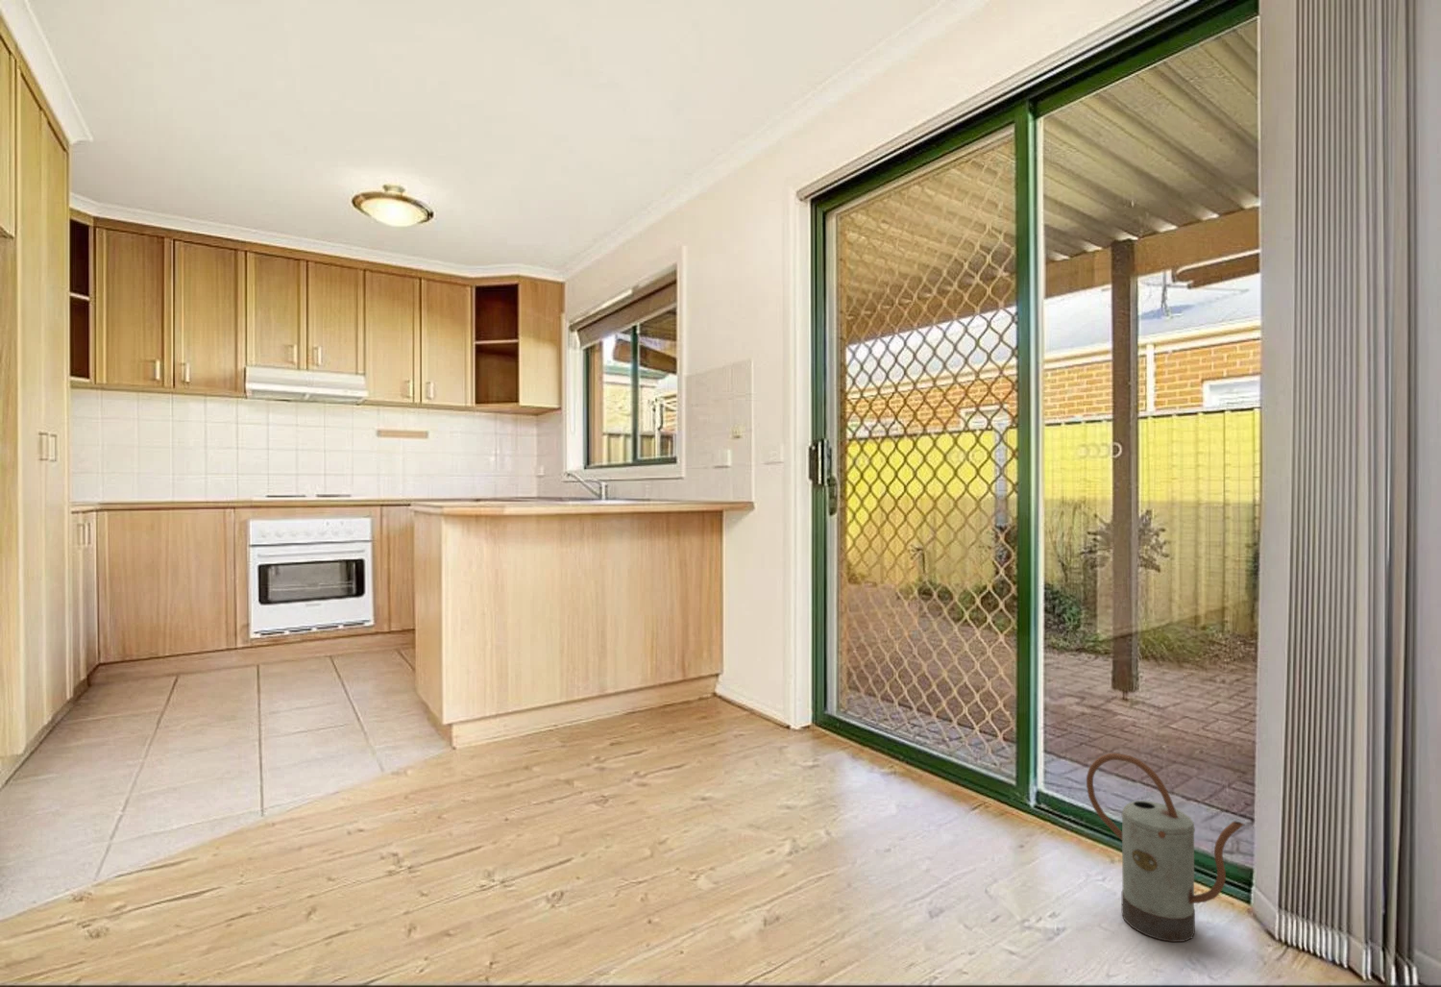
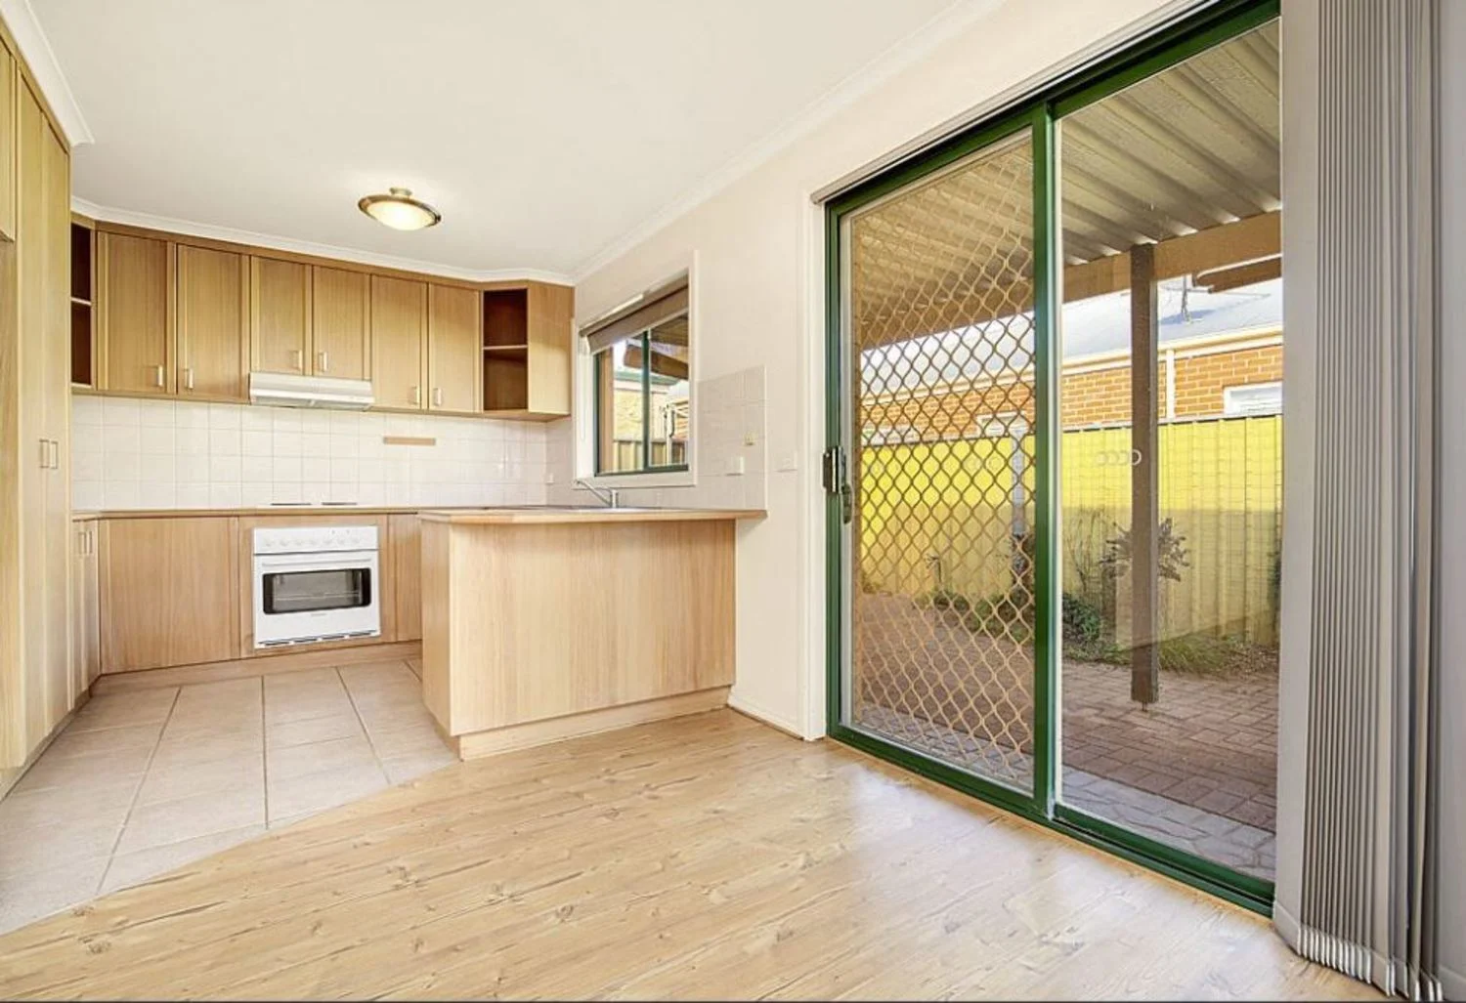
- watering can [1085,753,1245,943]
